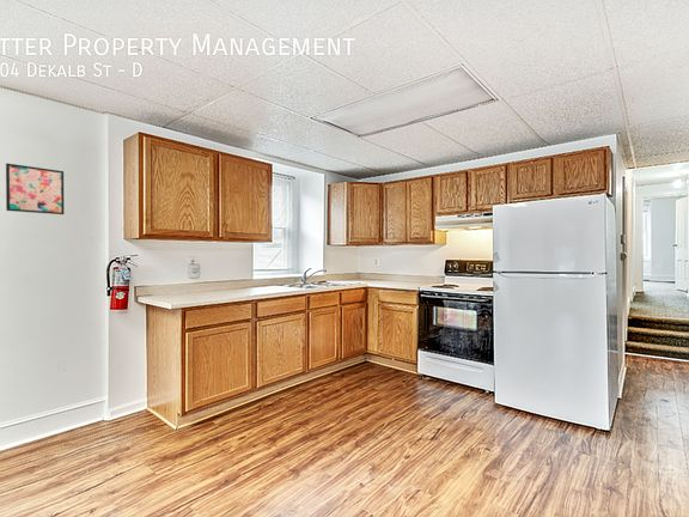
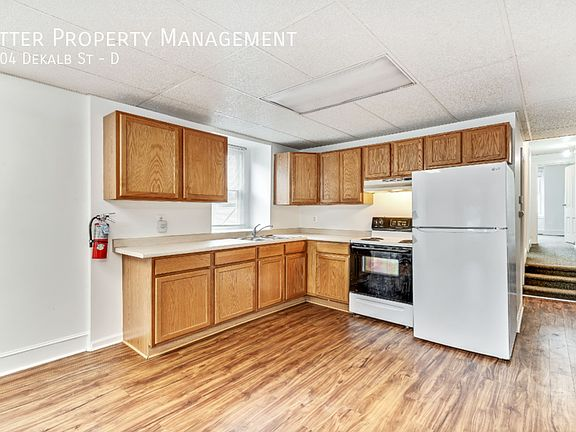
- wall art [5,162,65,215]
